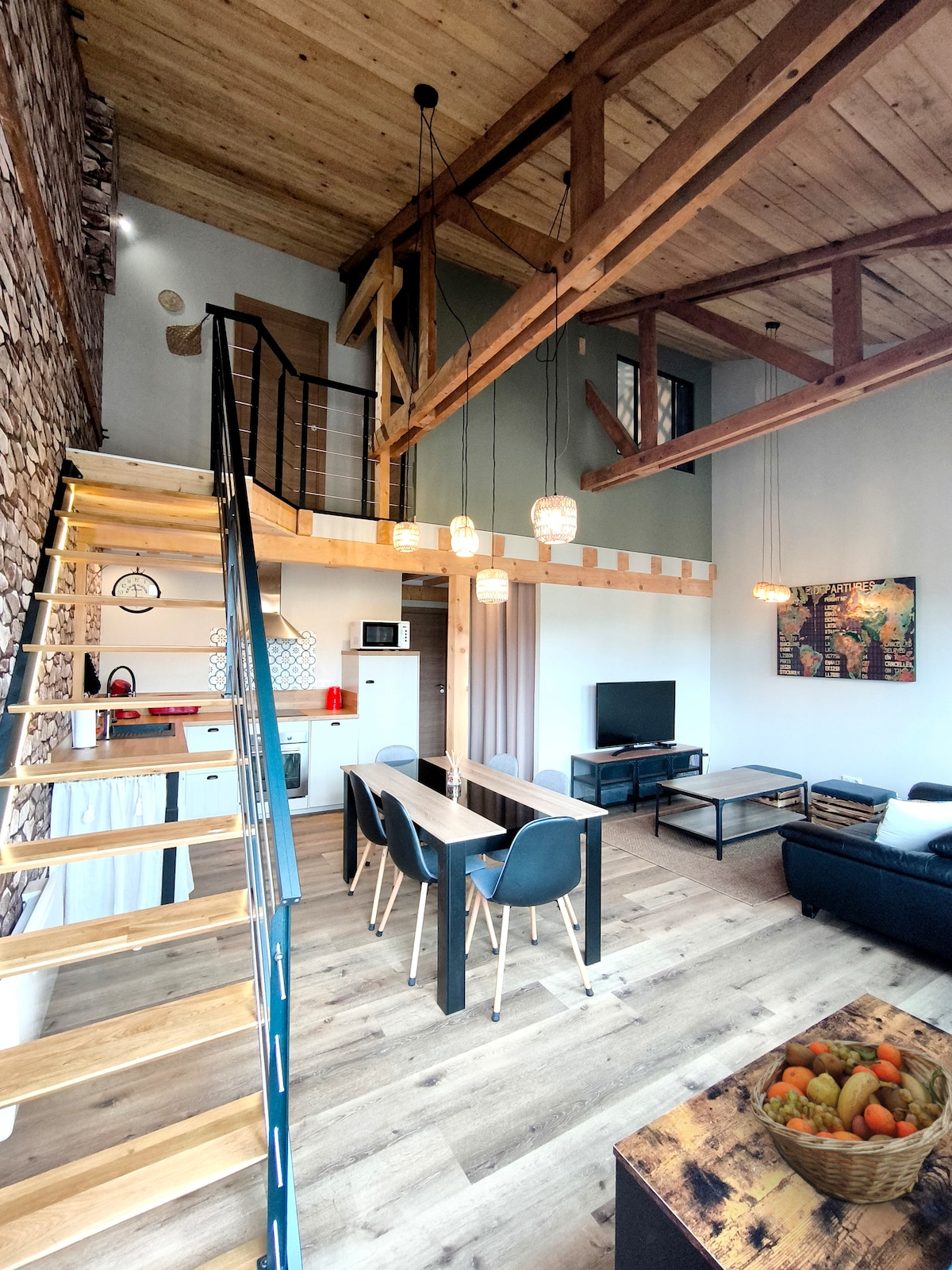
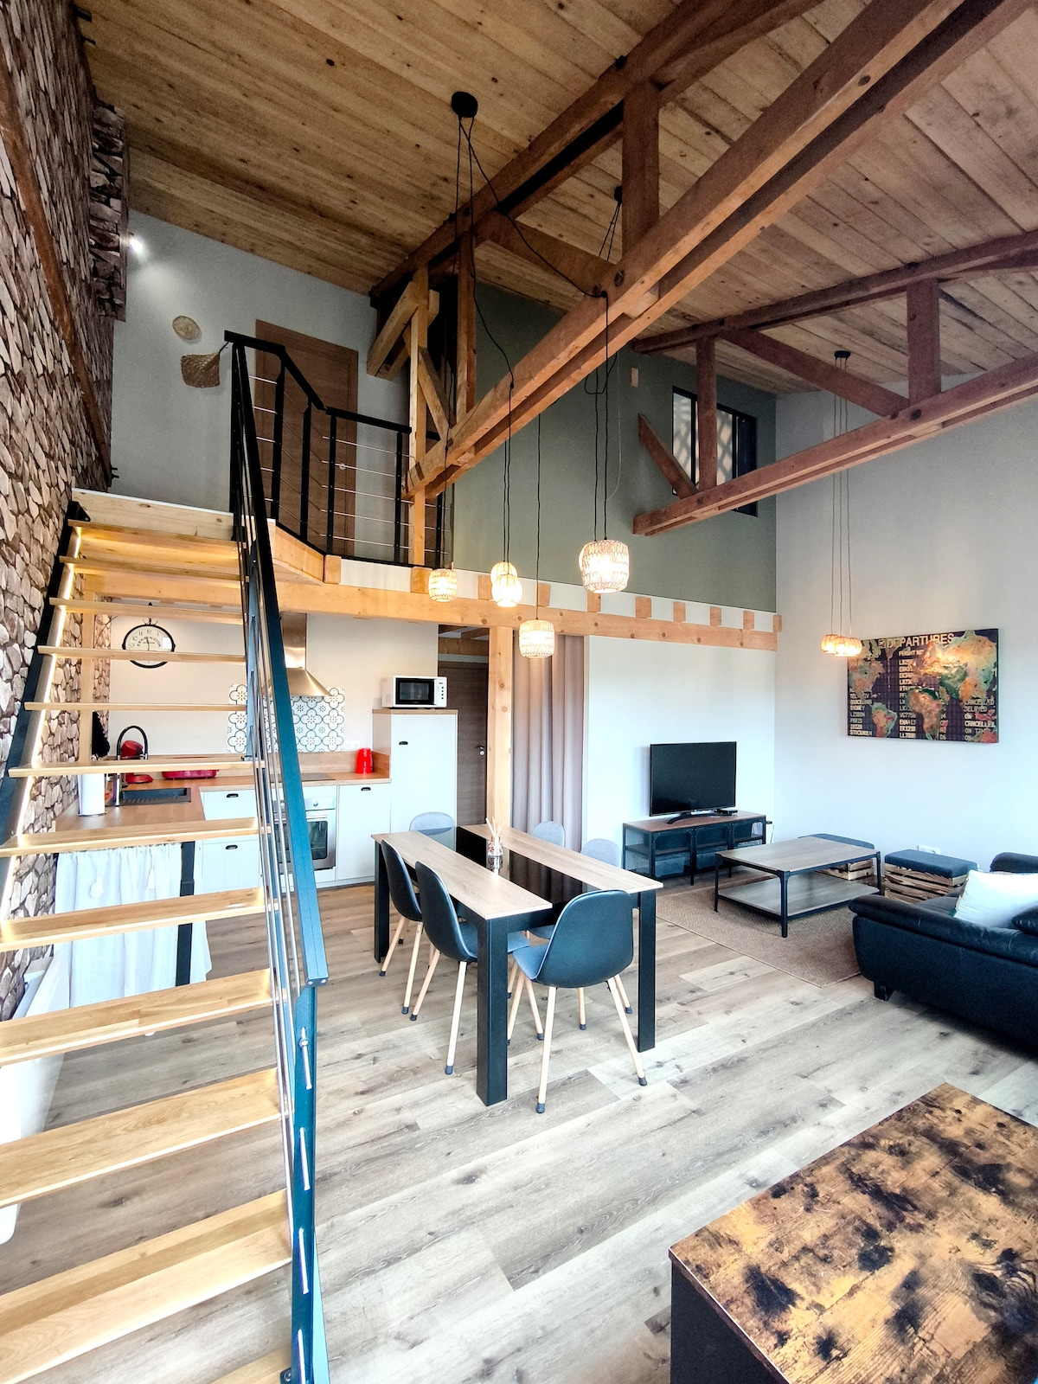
- fruit basket [749,1038,952,1205]
